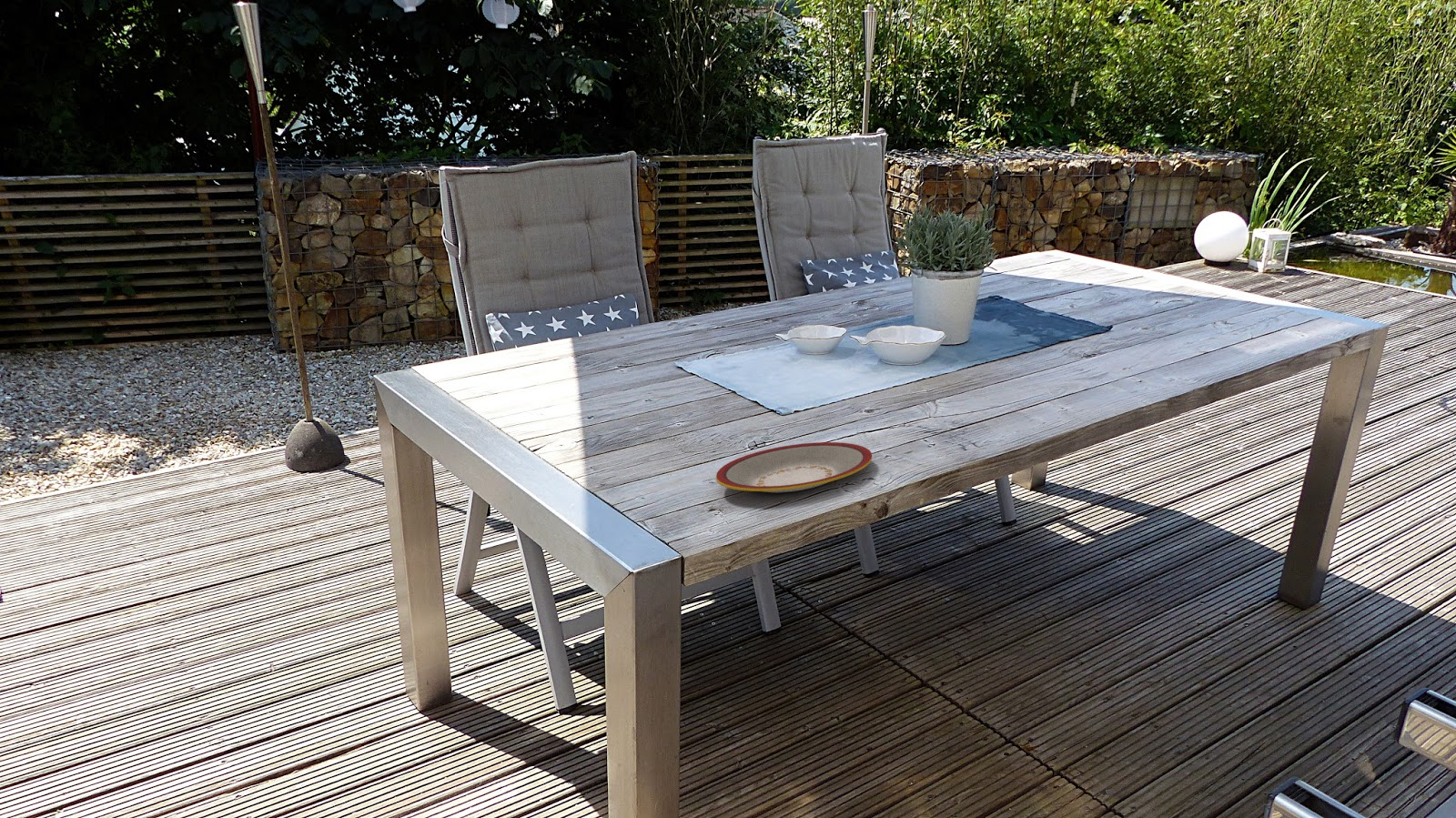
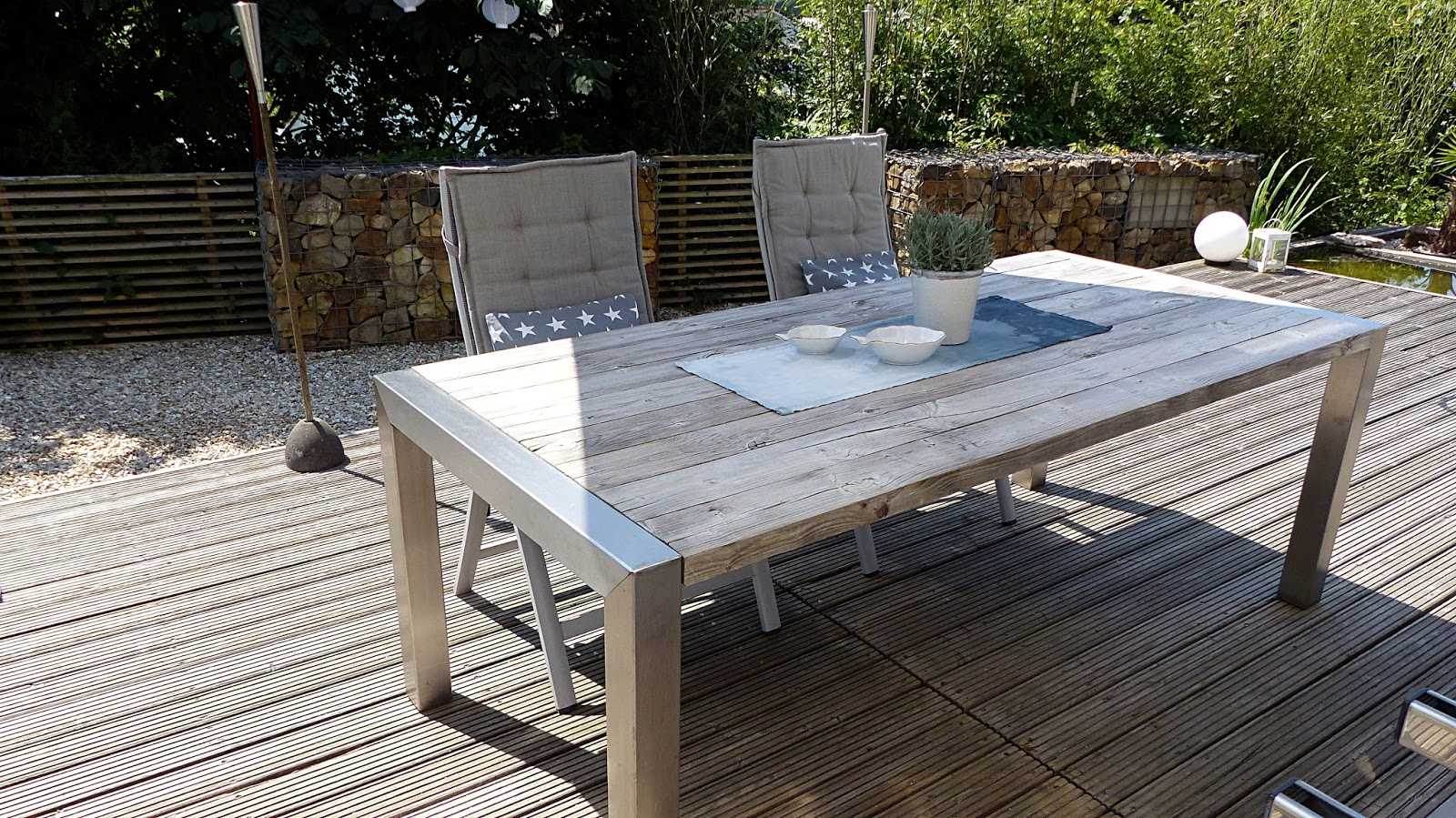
- plate [715,441,873,493]
